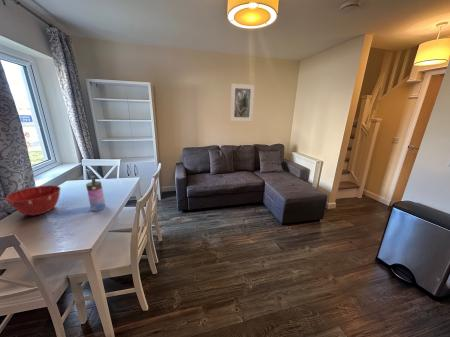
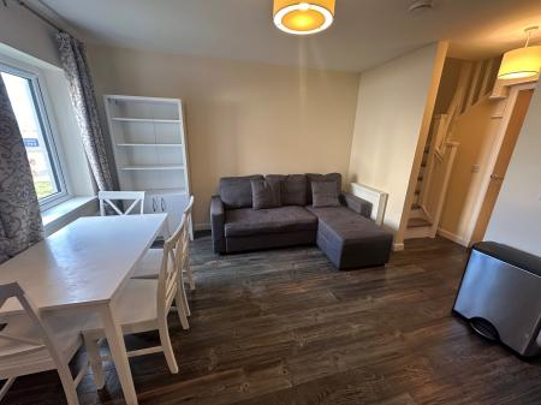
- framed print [229,83,256,122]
- water bottle [85,176,107,212]
- mixing bowl [5,184,62,216]
